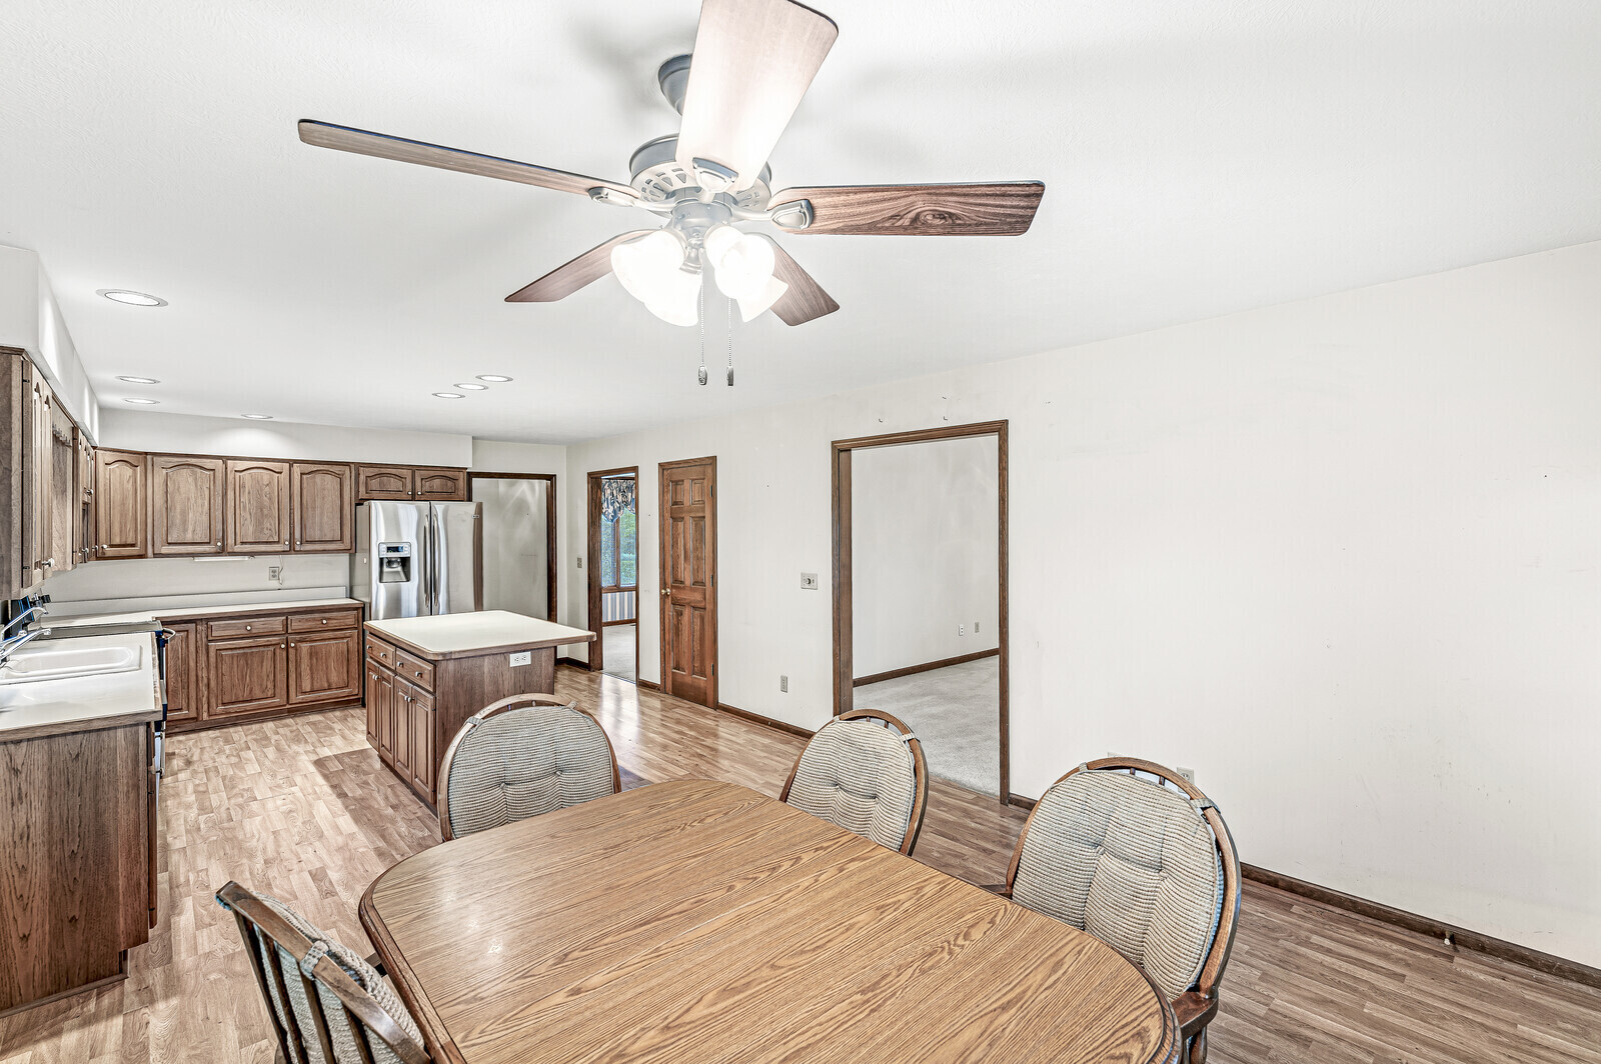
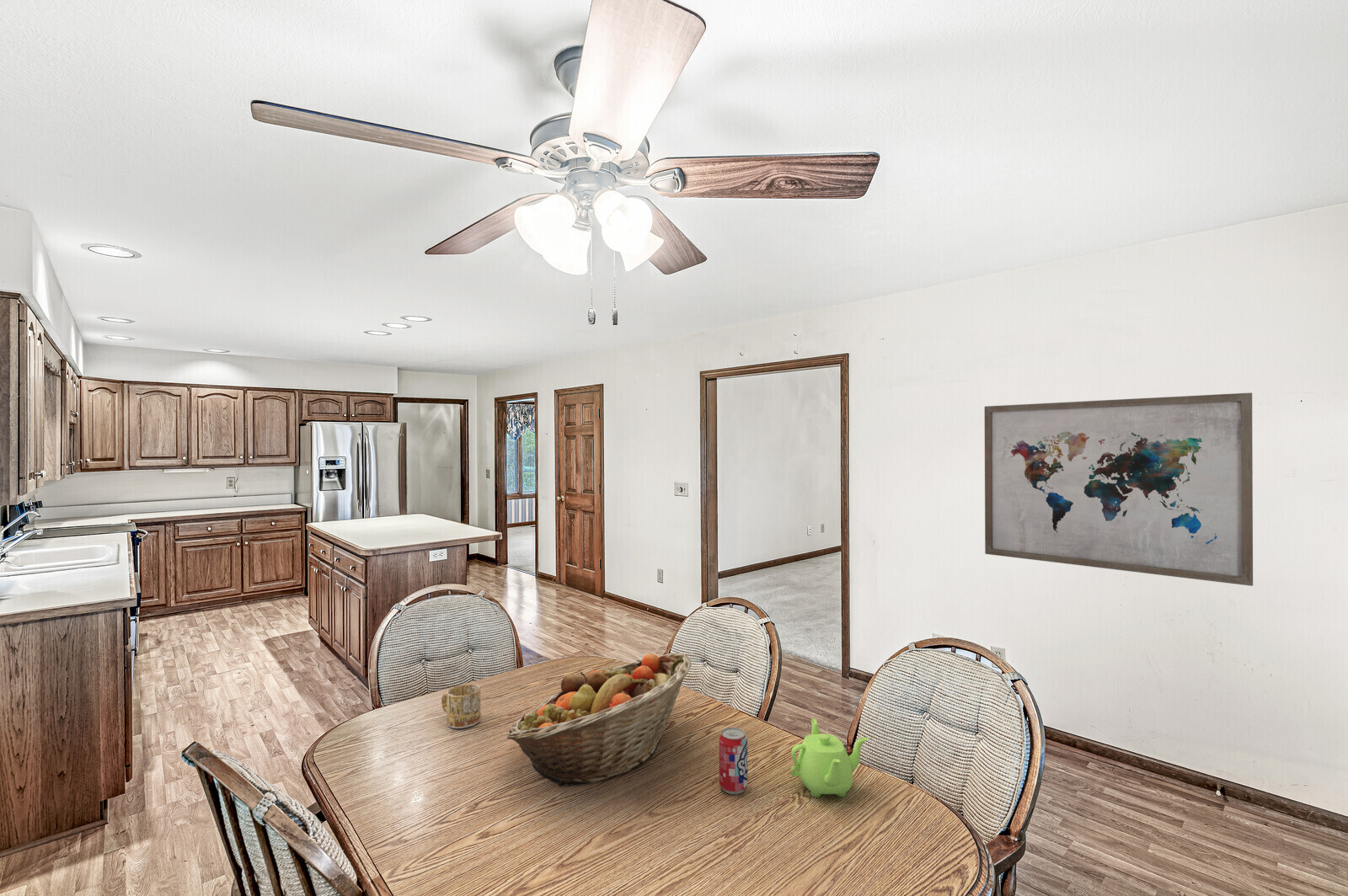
+ fruit basket [506,652,692,787]
+ wall art [984,392,1254,587]
+ mug [441,683,481,729]
+ beverage can [718,727,748,795]
+ teapot [789,717,869,798]
